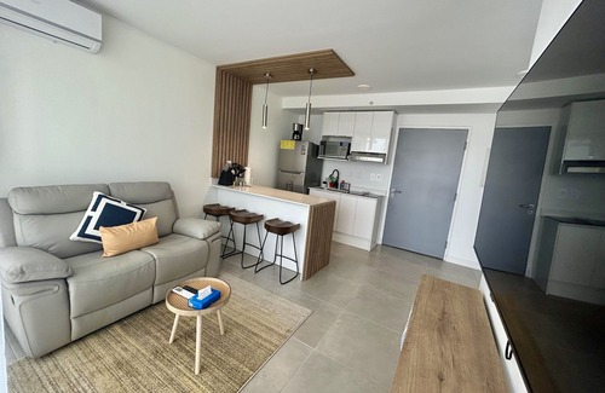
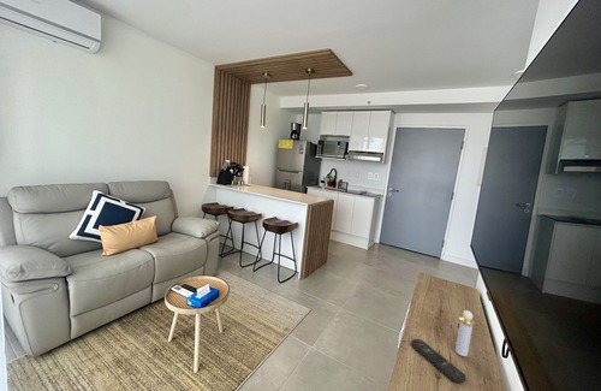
+ perfume bottle [454,309,476,357]
+ remote control [410,338,468,384]
